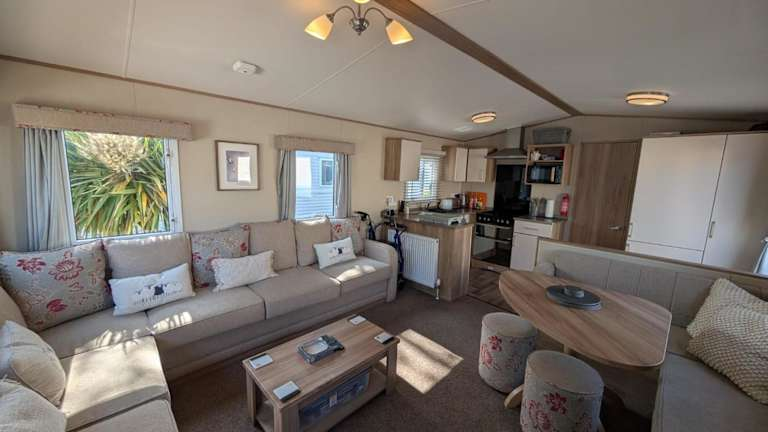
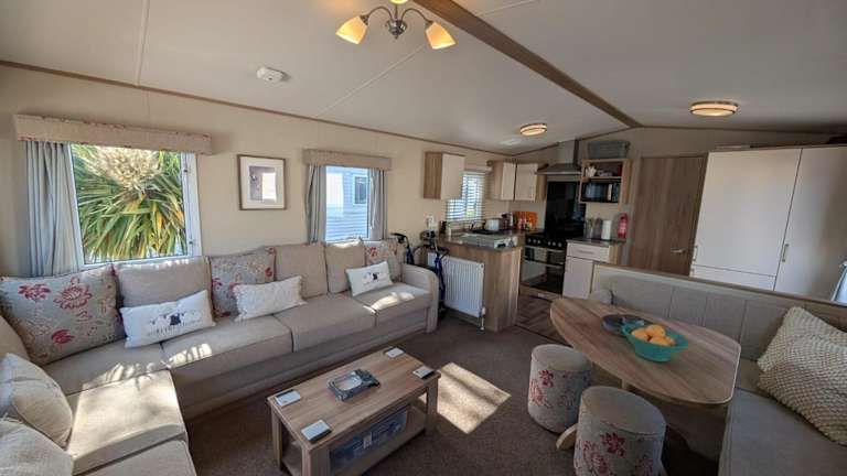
+ fruit bowl [621,323,691,363]
